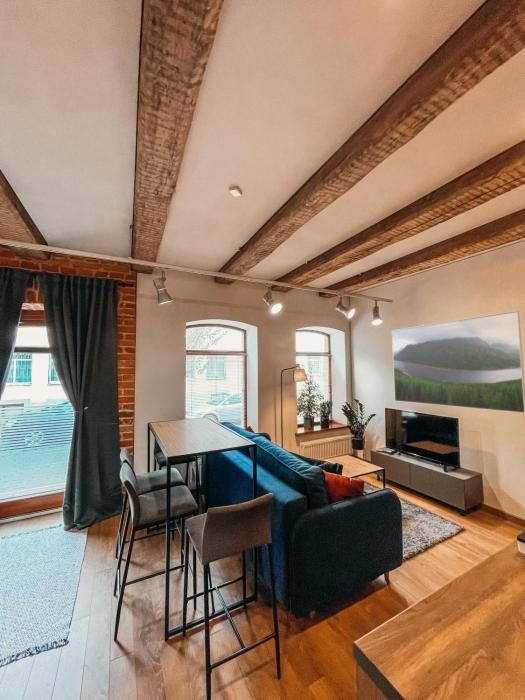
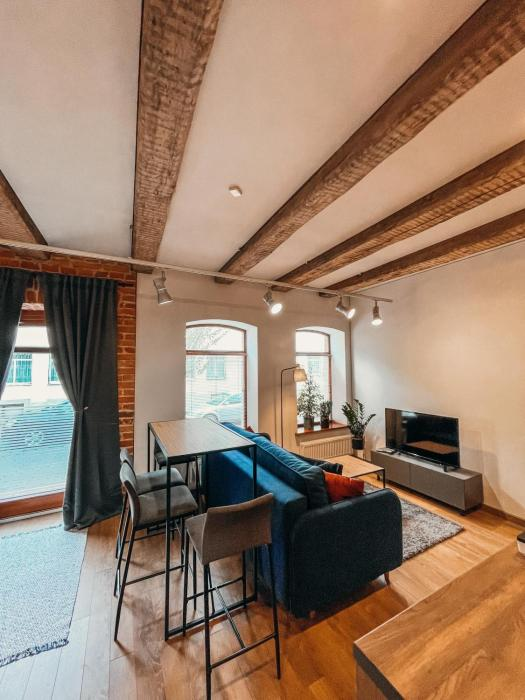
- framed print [391,310,525,414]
